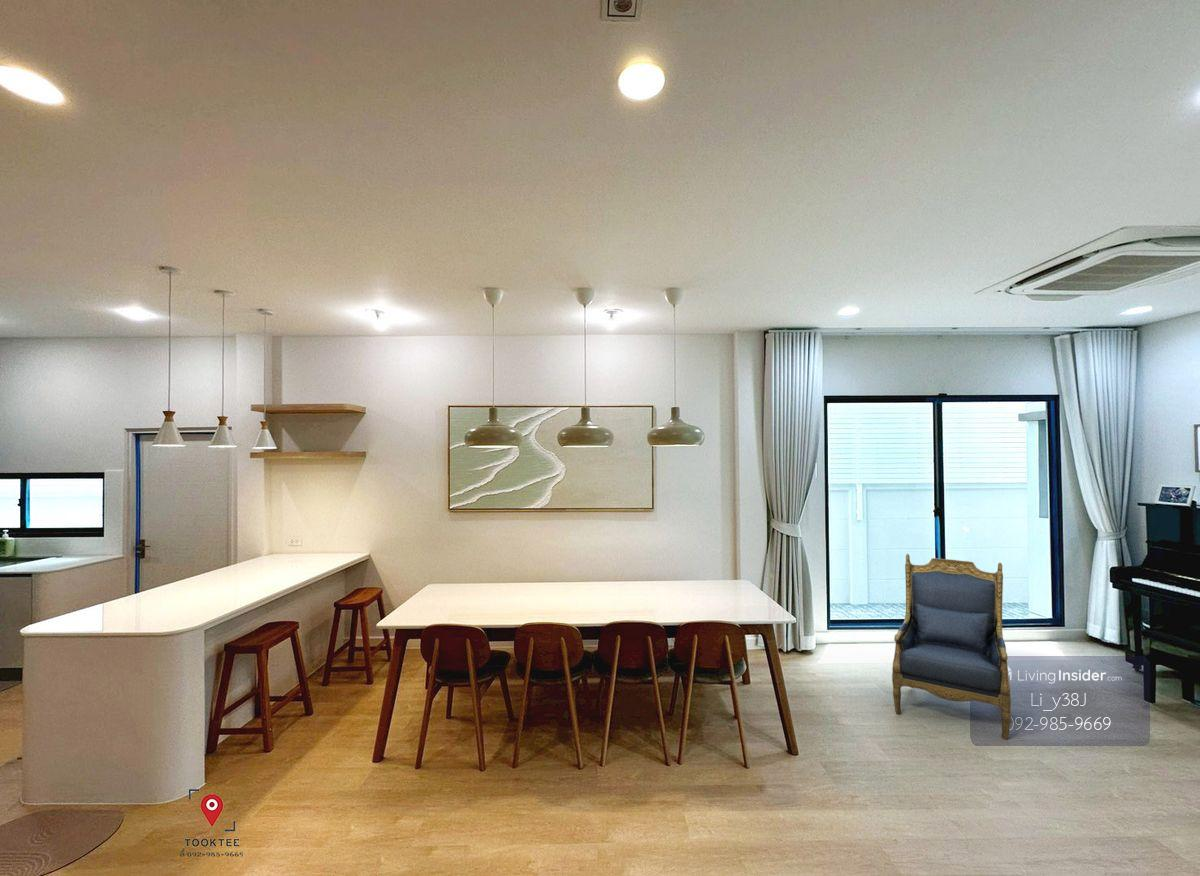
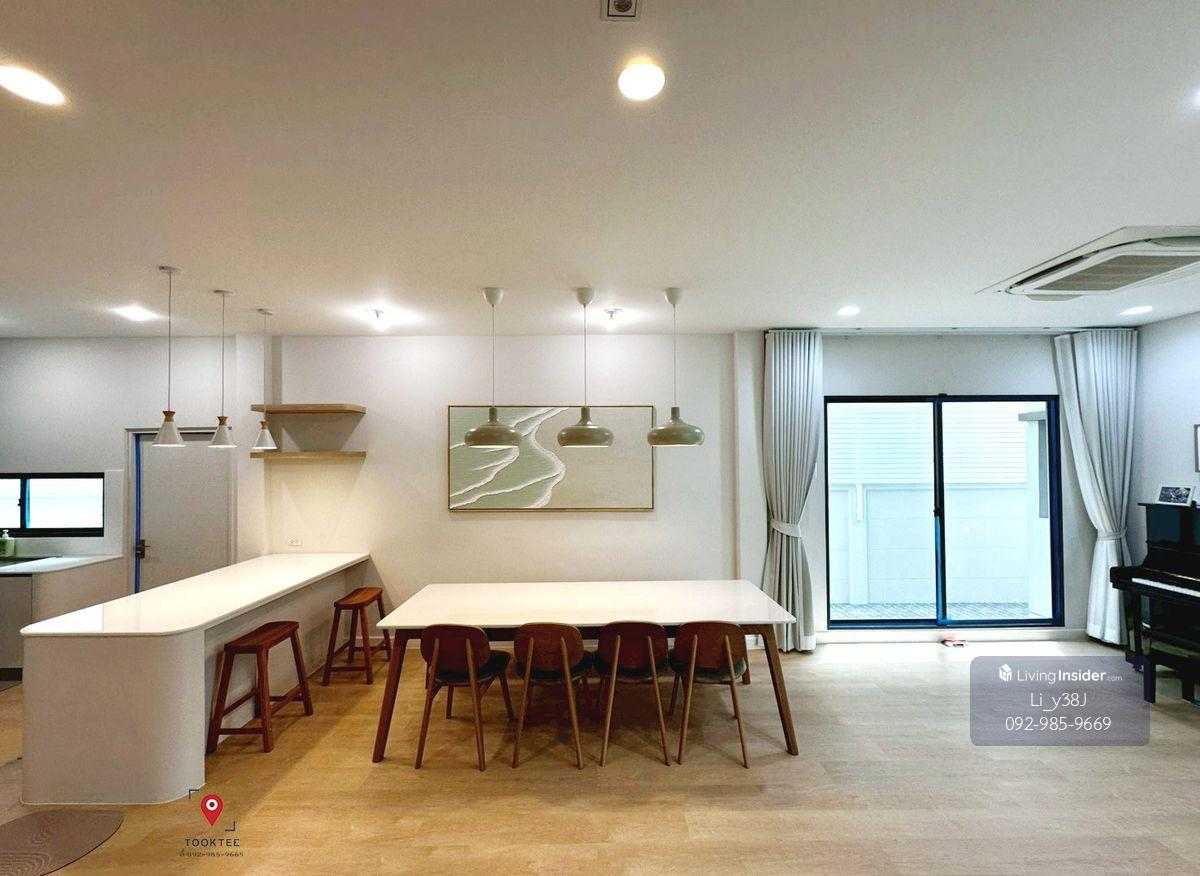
- armchair [891,553,1012,741]
